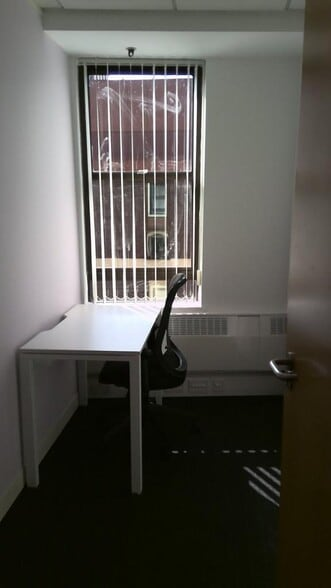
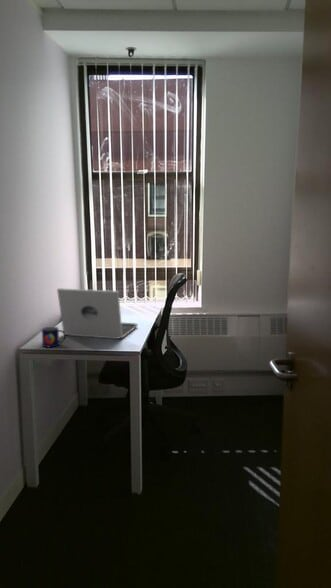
+ mug [41,326,67,348]
+ laptop [56,287,139,340]
